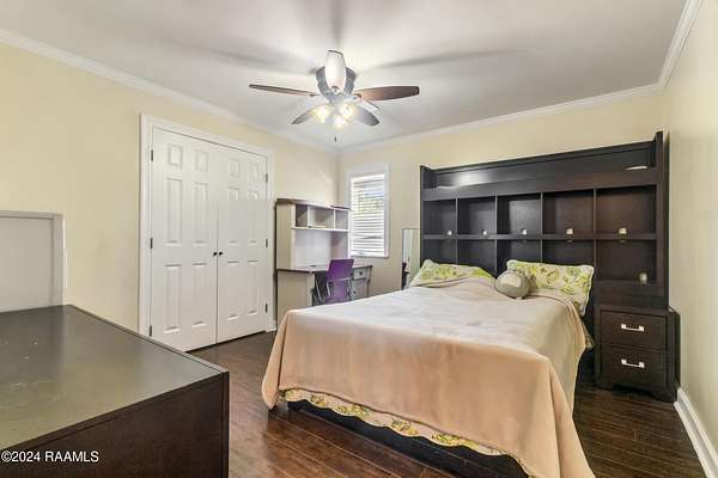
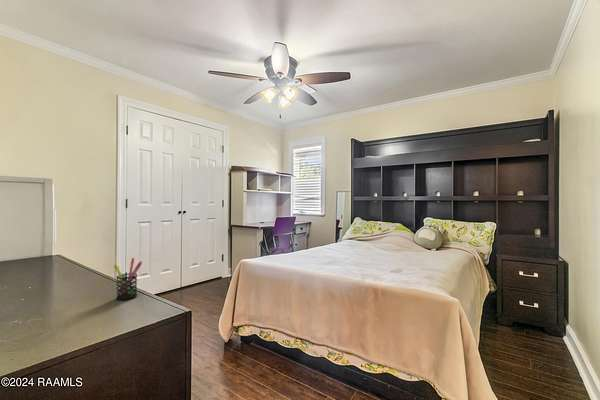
+ pen holder [113,257,143,301]
